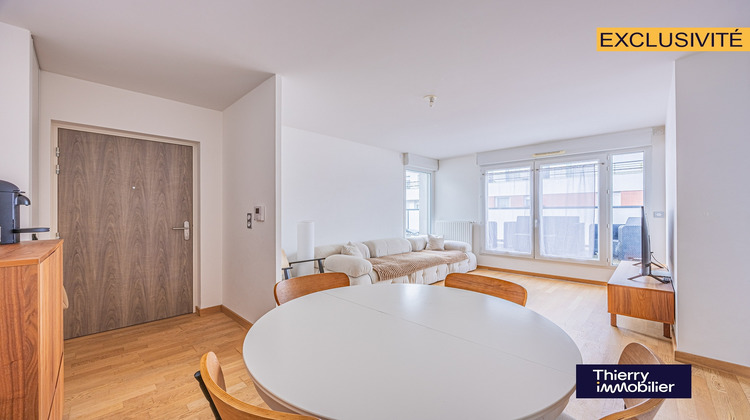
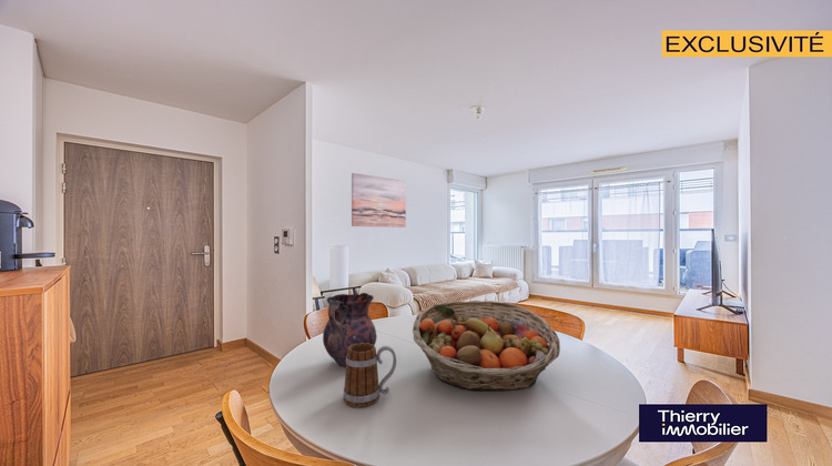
+ mug [342,343,397,408]
+ vase [322,292,378,368]
+ fruit basket [412,300,561,392]
+ wall art [351,172,407,229]
